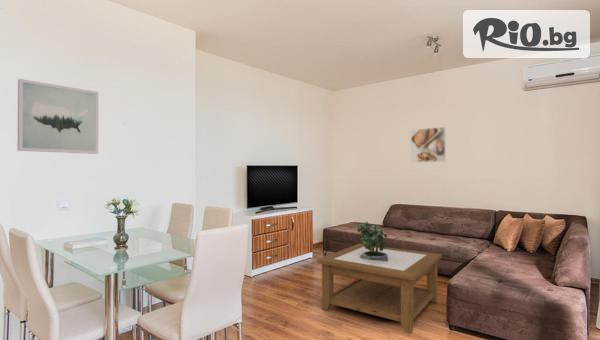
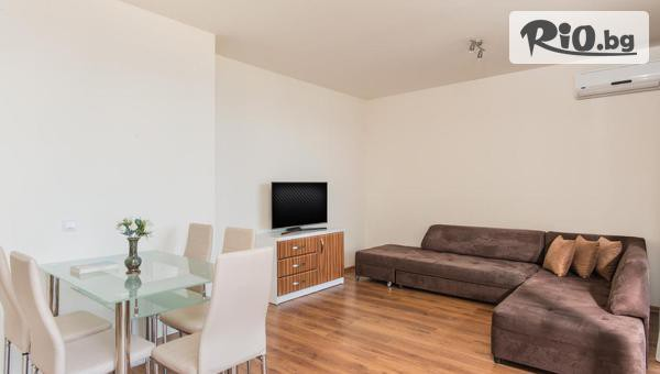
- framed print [410,126,447,163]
- coffee table [316,243,443,335]
- wall art [16,78,99,155]
- potted plant [356,221,389,261]
